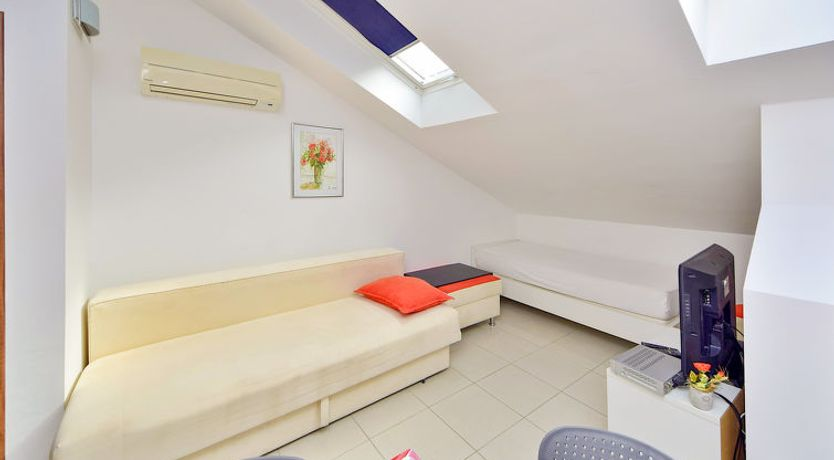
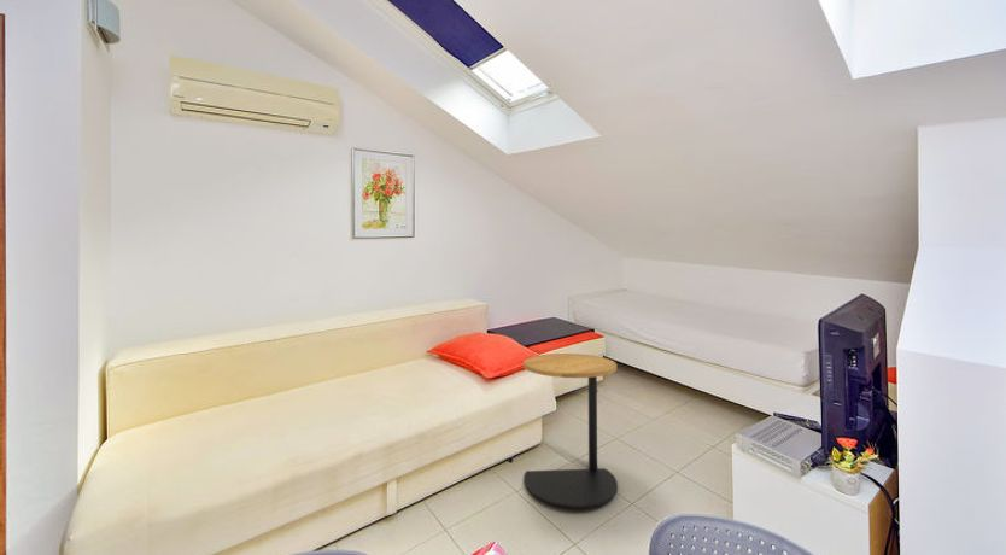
+ side table [522,352,619,509]
